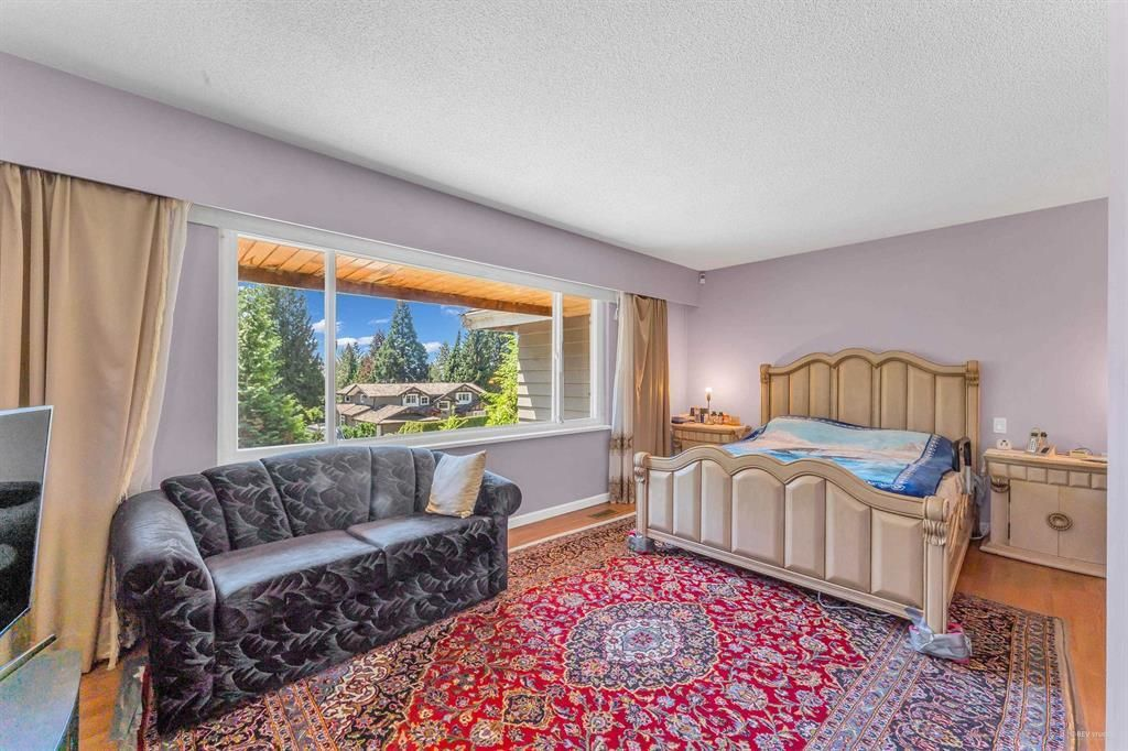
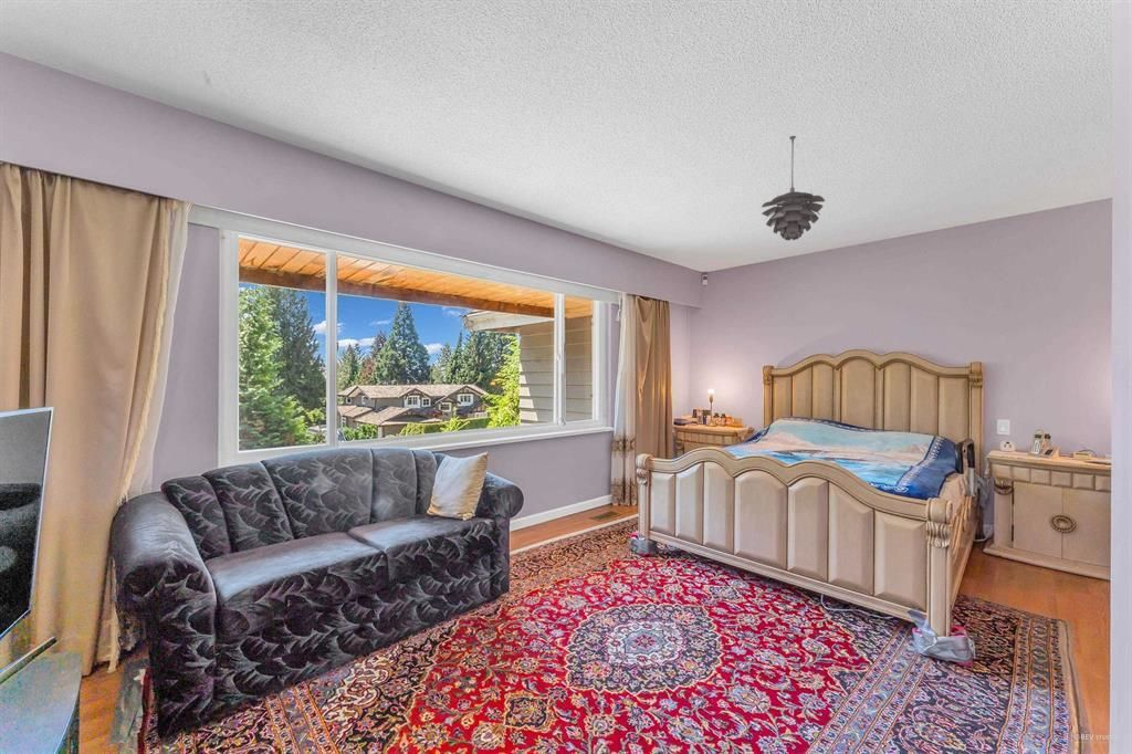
+ pendant light [761,135,826,241]
